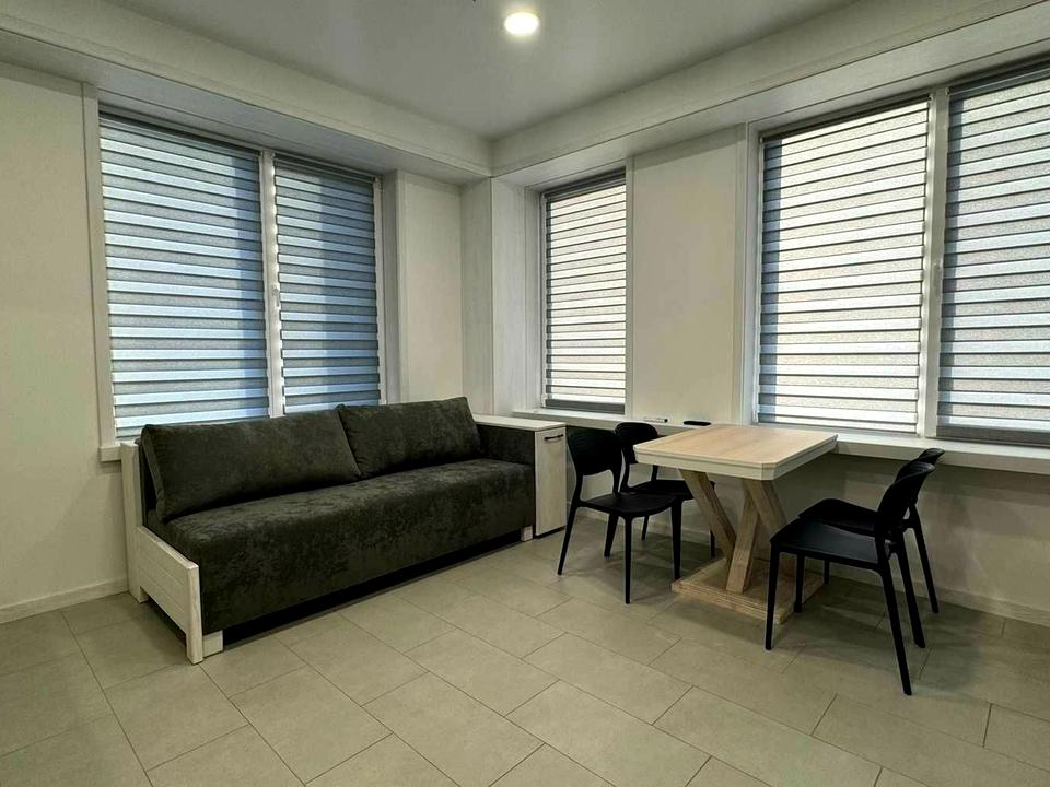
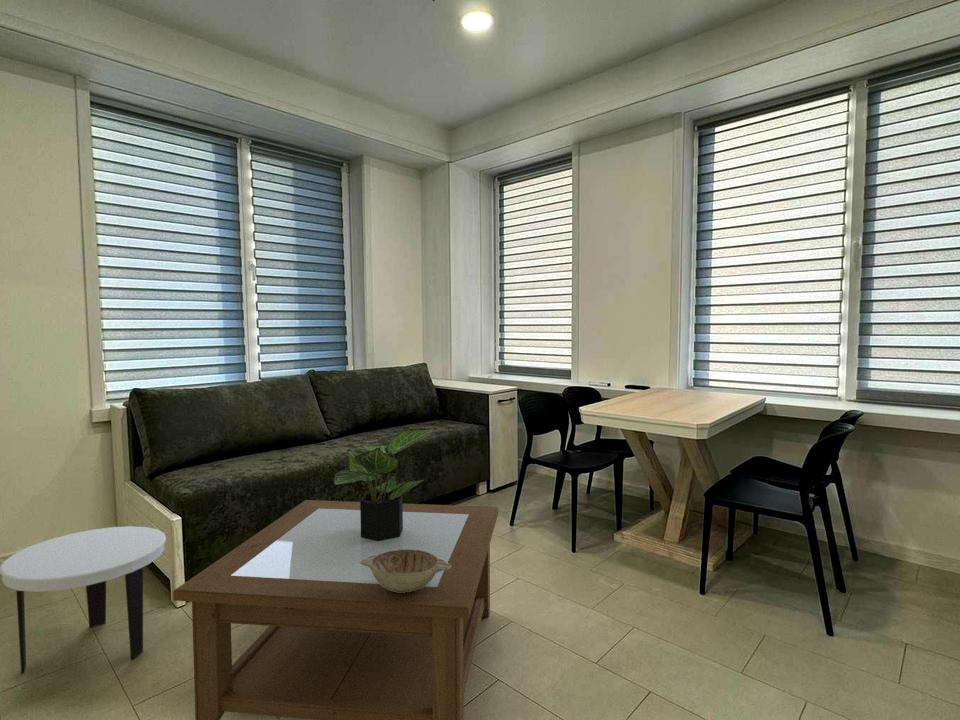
+ decorative bowl [359,549,451,593]
+ potted plant [333,427,436,541]
+ side table [0,525,167,675]
+ coffee table [172,499,499,720]
